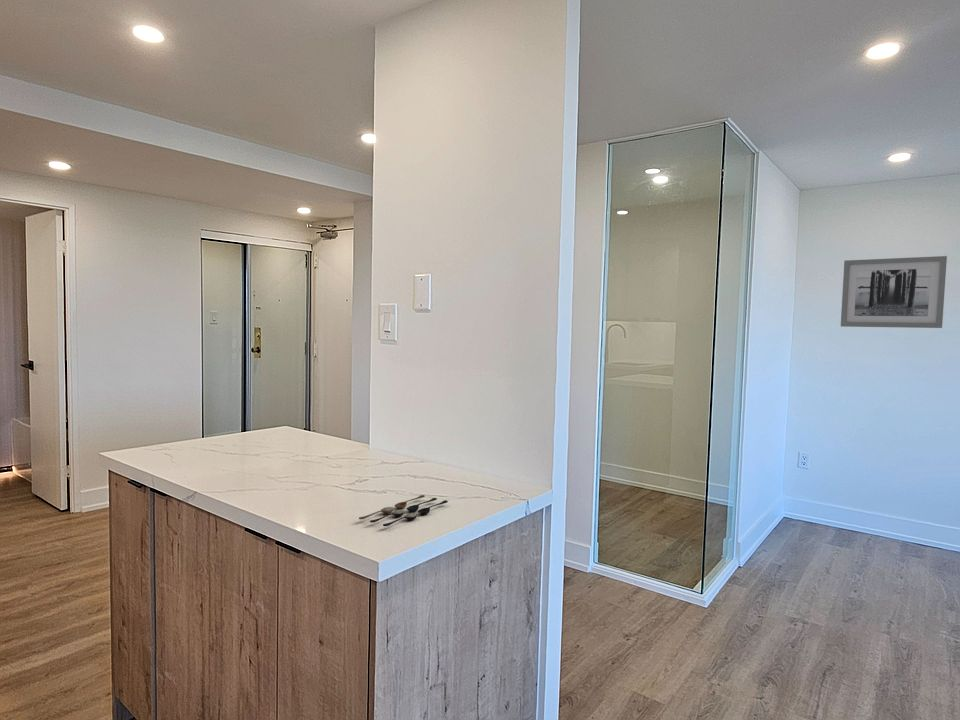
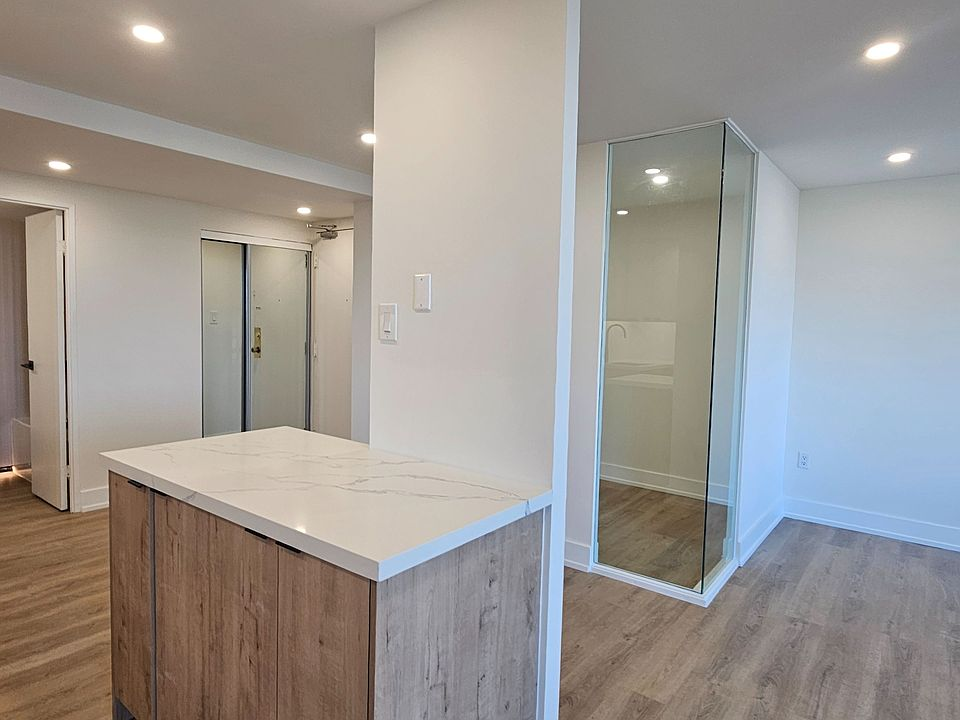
- spoon [358,494,449,527]
- wall art [840,255,948,329]
